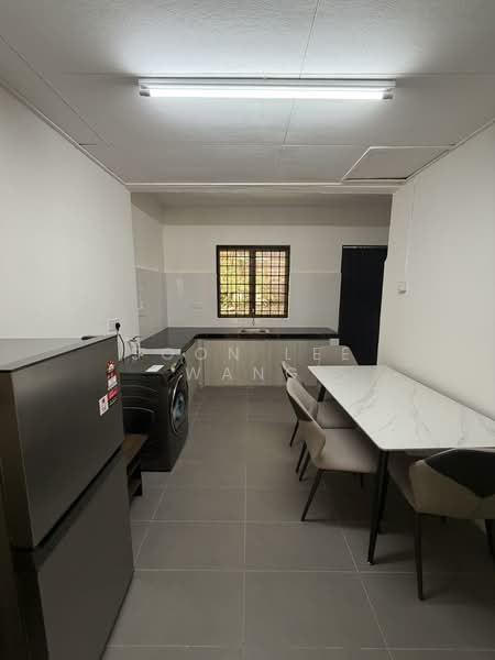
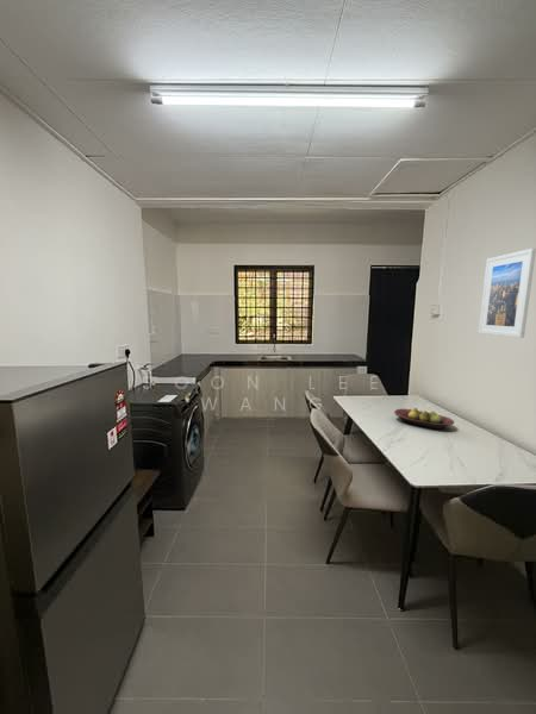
+ fruit bowl [393,407,455,431]
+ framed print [478,248,536,339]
